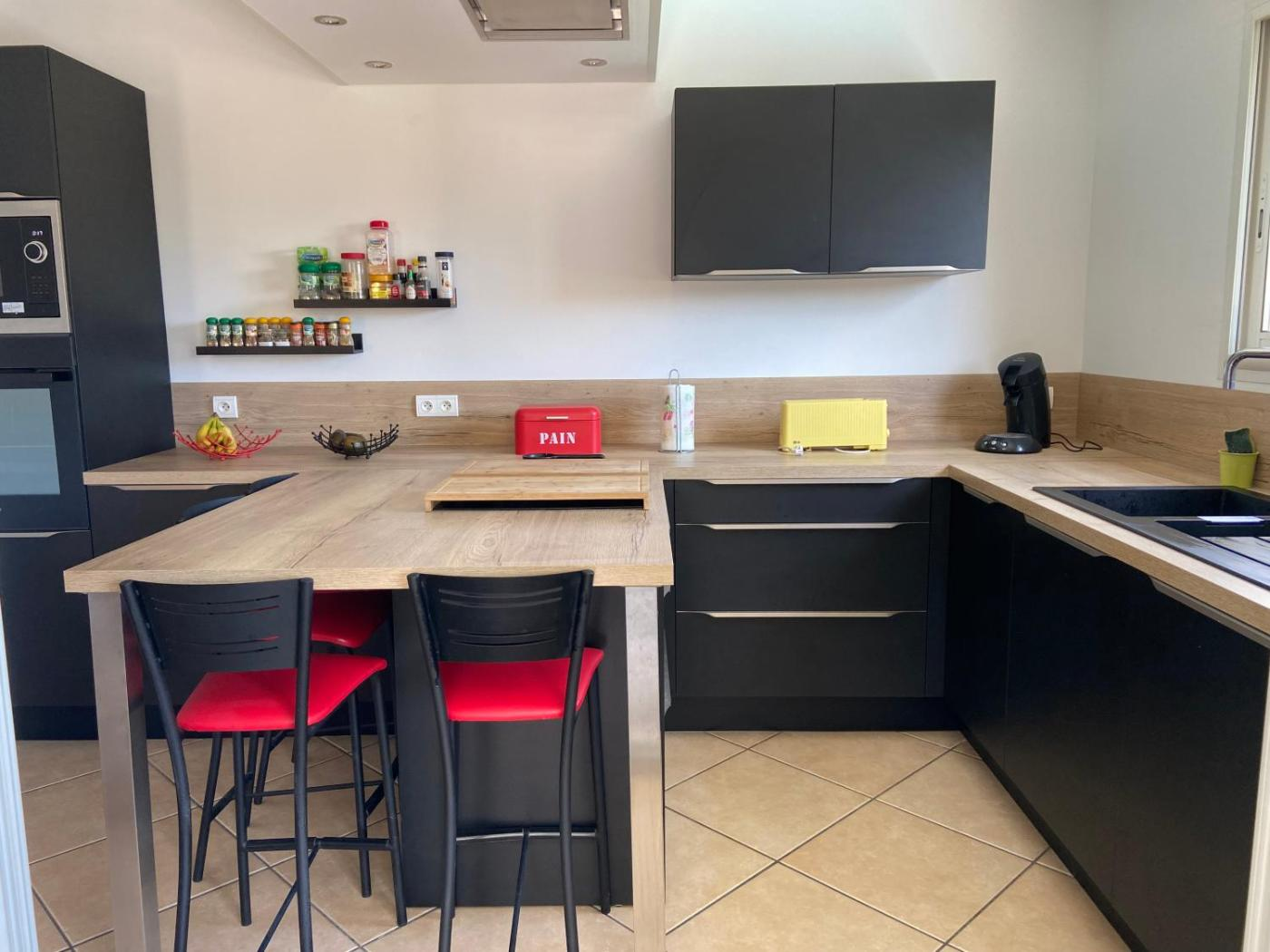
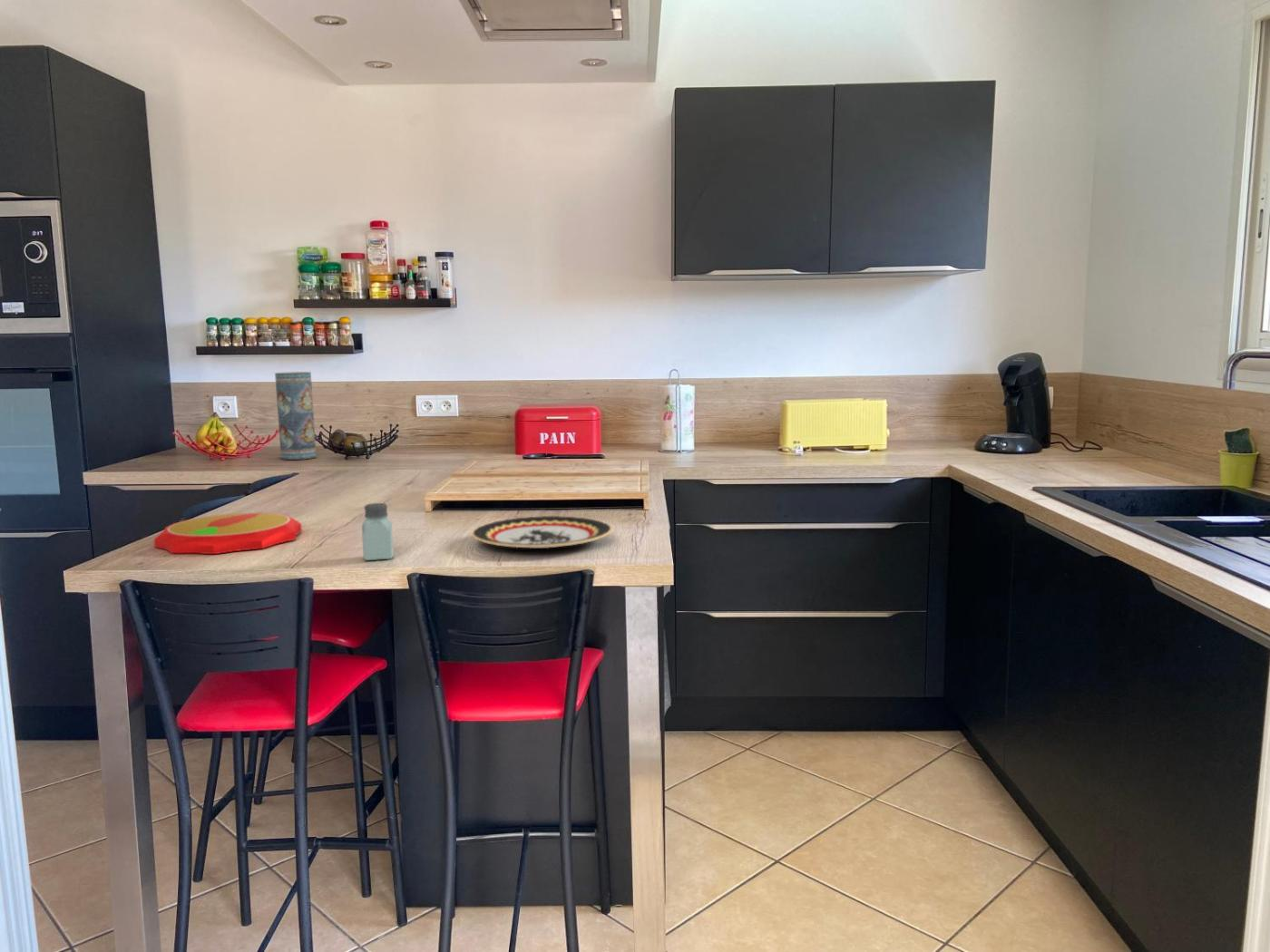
+ plate [153,511,303,555]
+ saltshaker [361,502,395,561]
+ vase [274,371,318,461]
+ plate [471,515,613,549]
